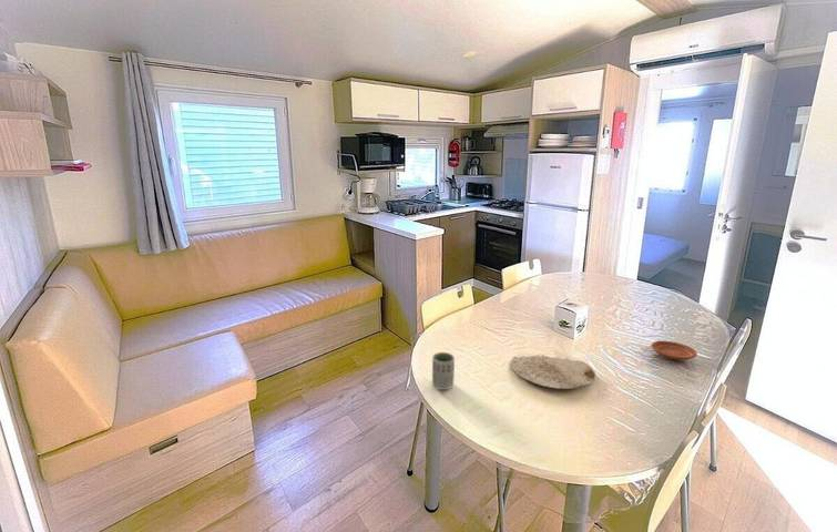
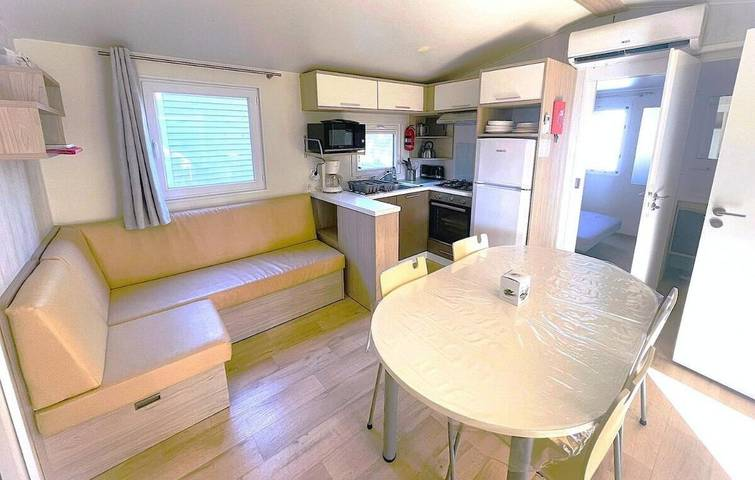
- cup [431,351,456,391]
- plate [651,339,698,361]
- plate [510,354,596,390]
